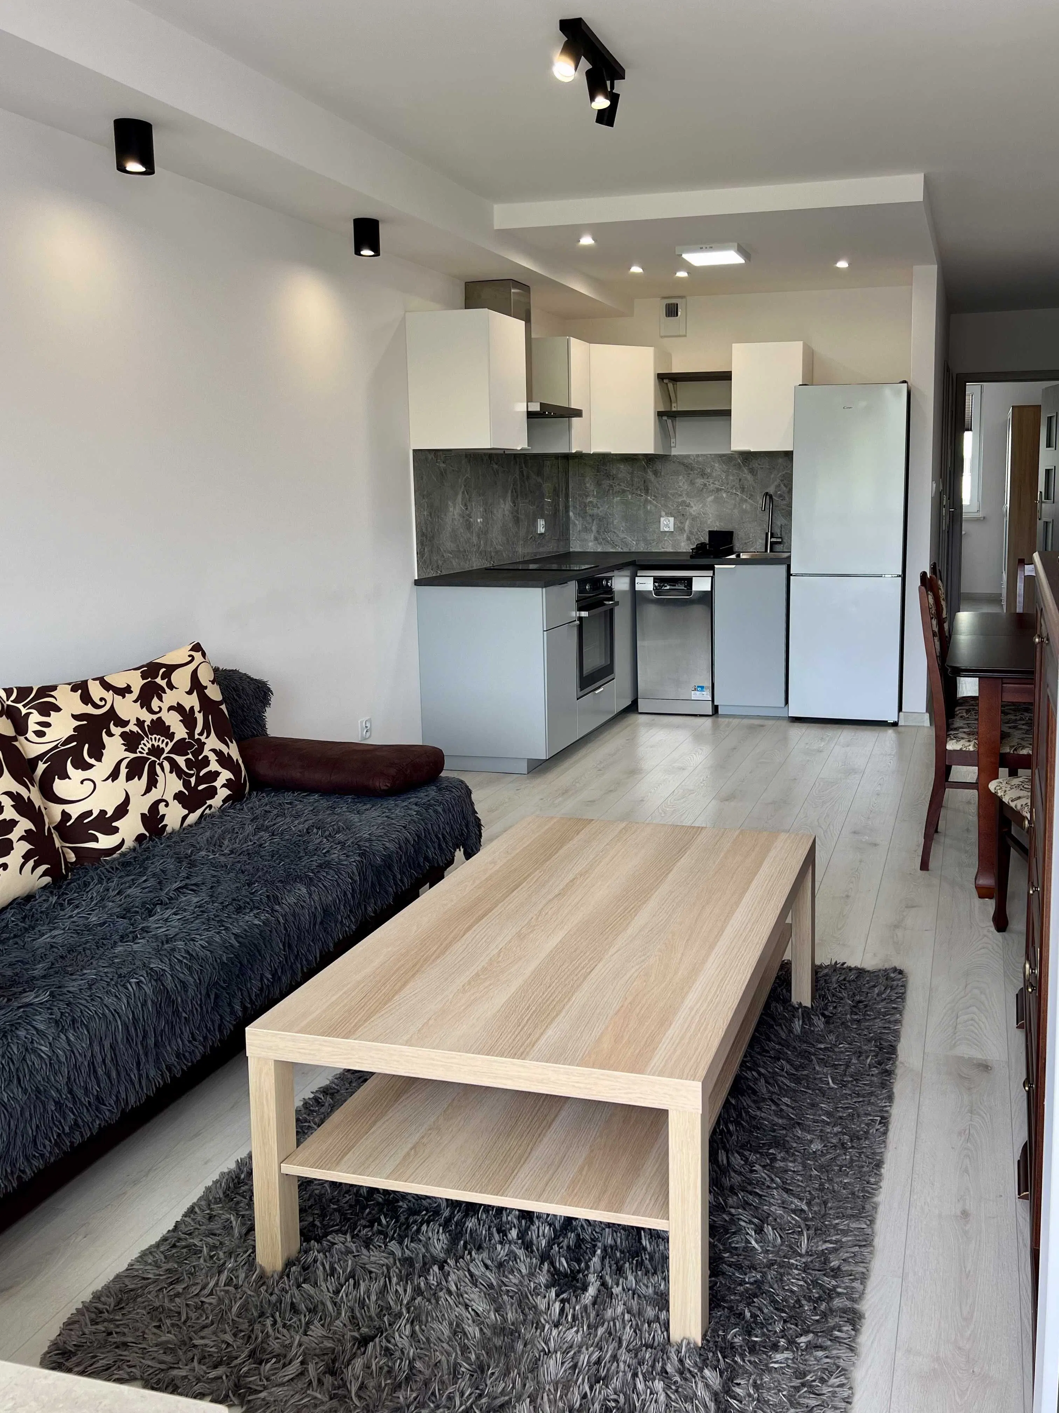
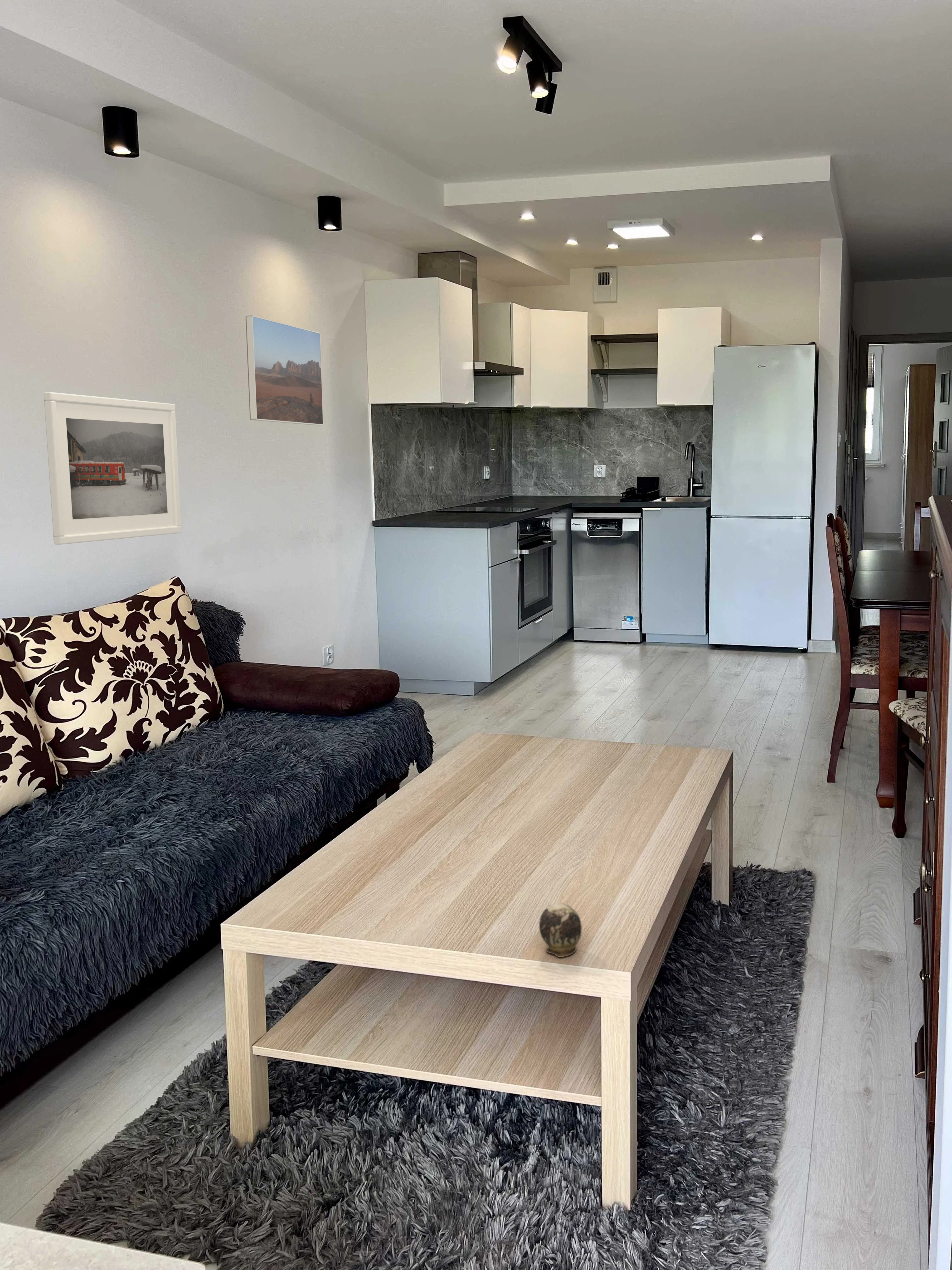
+ decorative egg [539,902,582,958]
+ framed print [245,315,324,426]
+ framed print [43,392,182,545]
